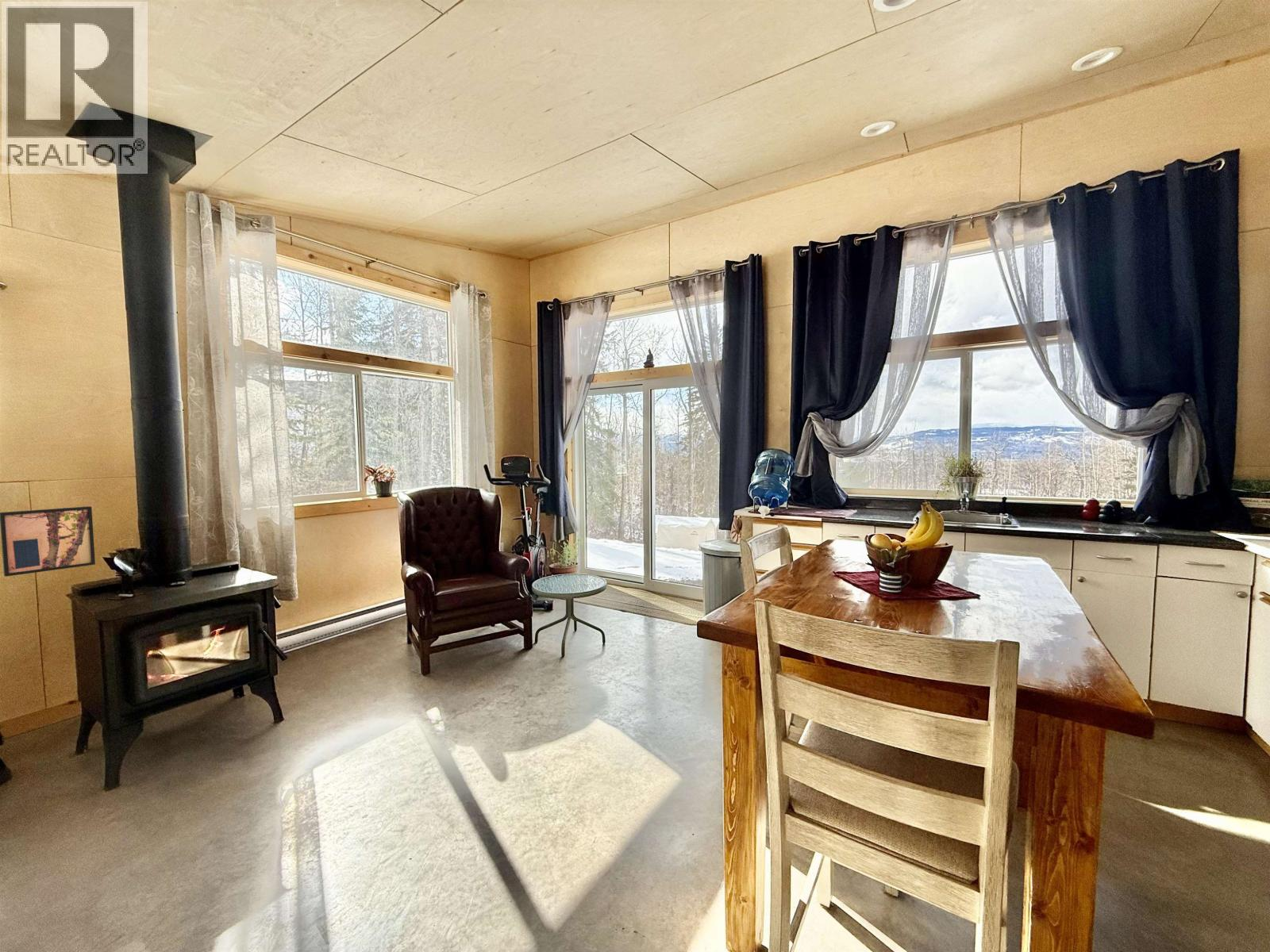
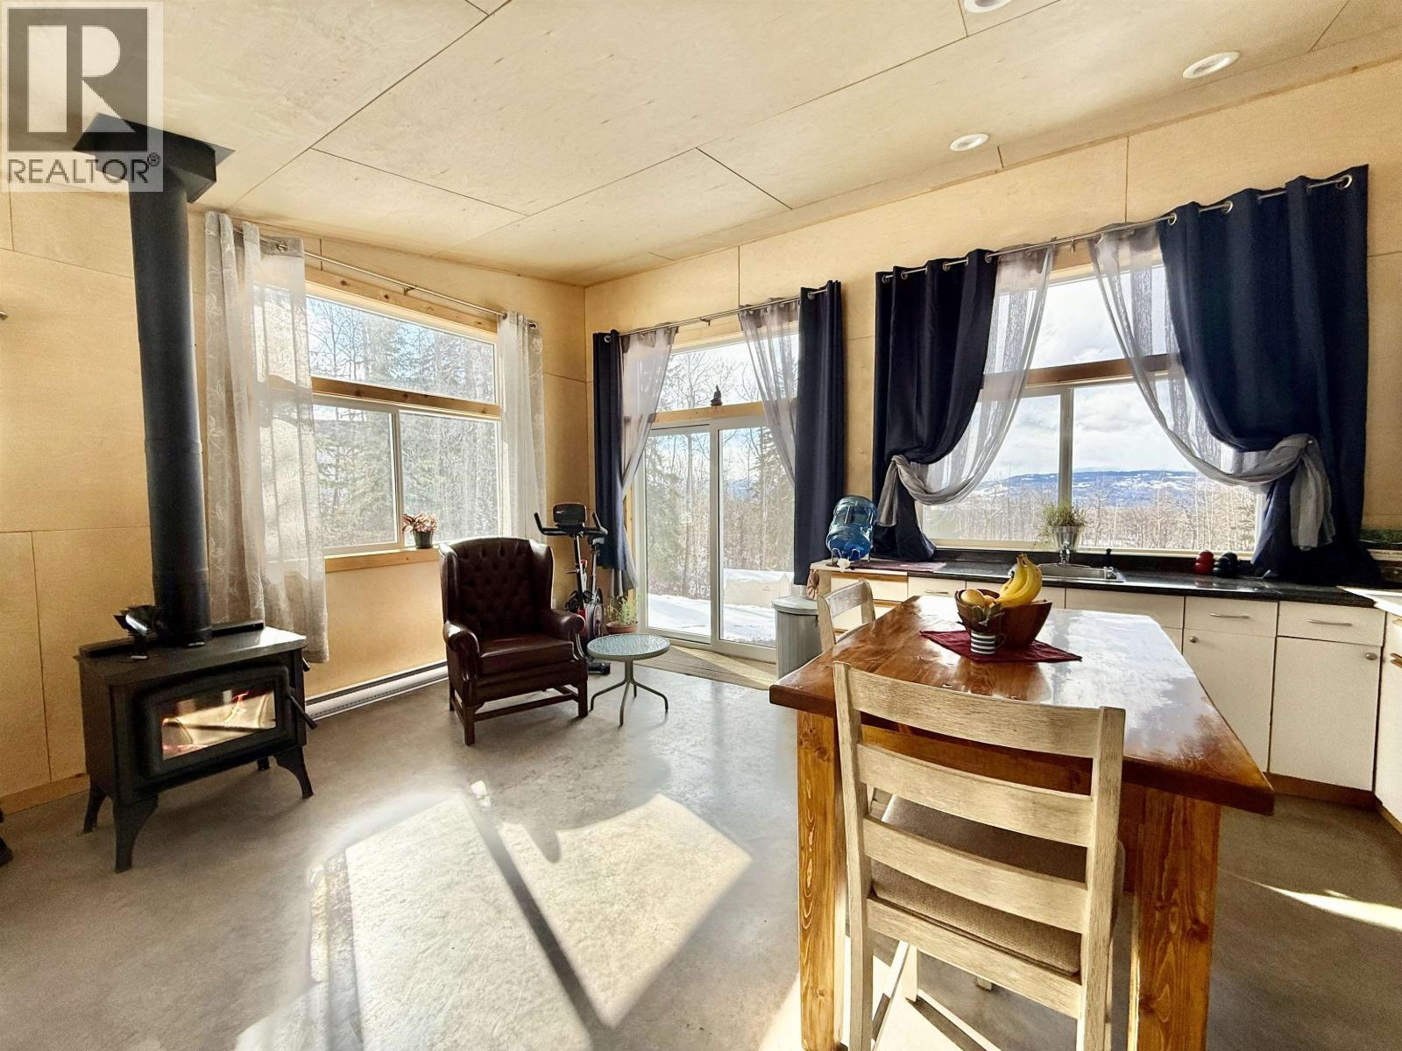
- wall art [0,505,96,578]
